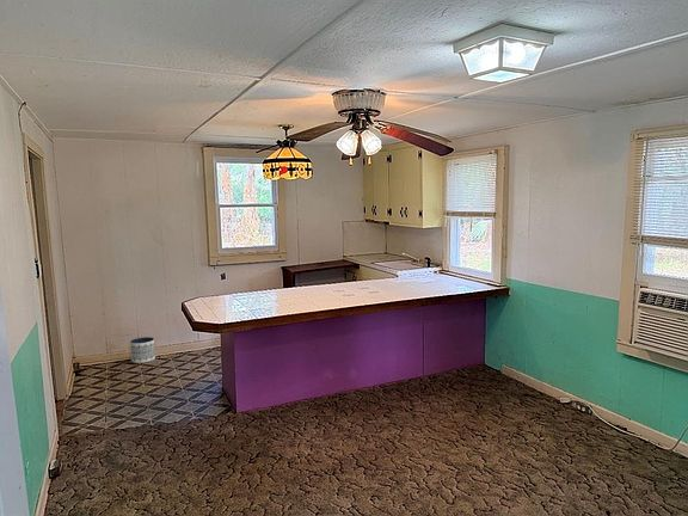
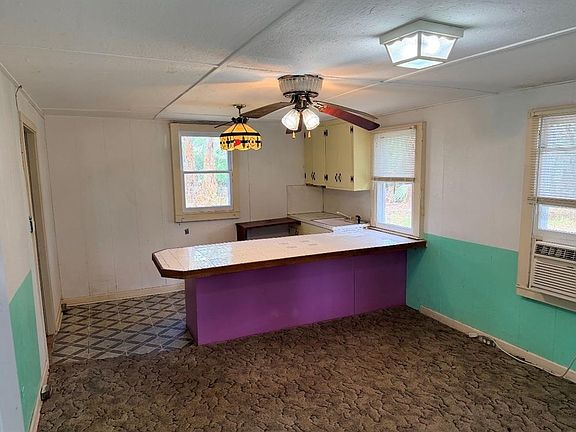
- planter [129,336,156,364]
